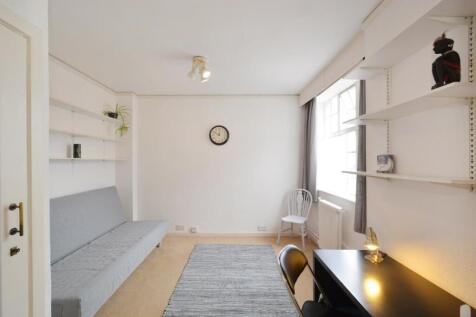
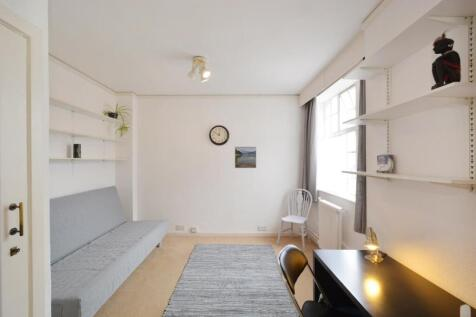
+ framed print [234,146,257,169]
